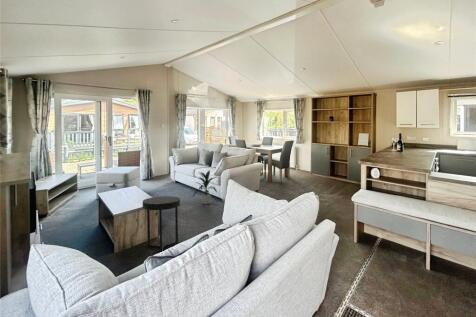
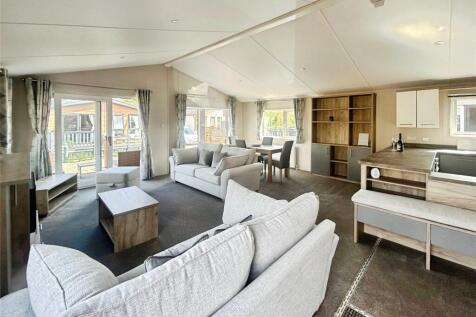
- indoor plant [192,169,218,205]
- side table [142,195,181,253]
